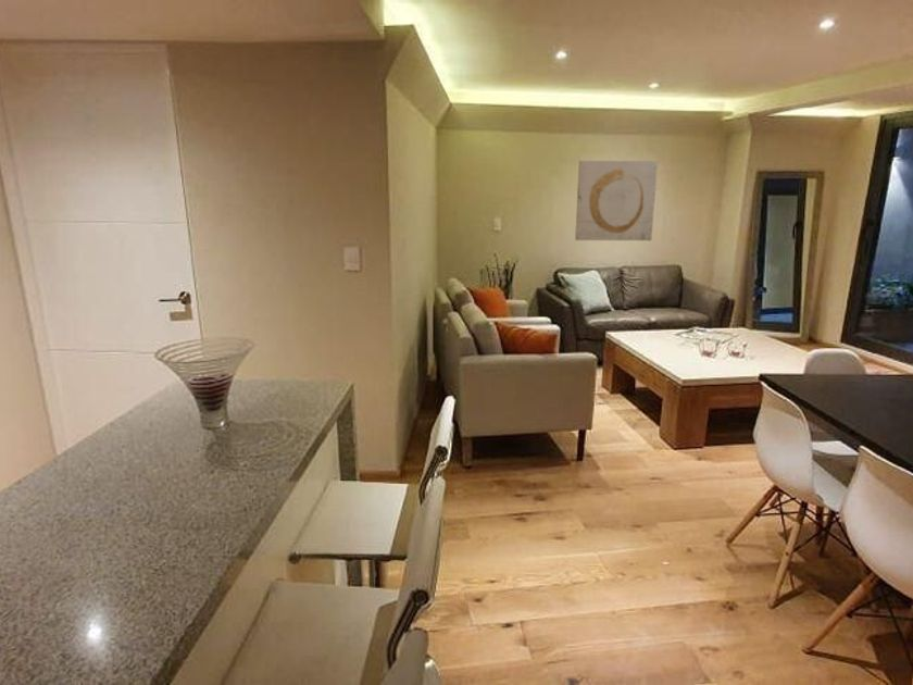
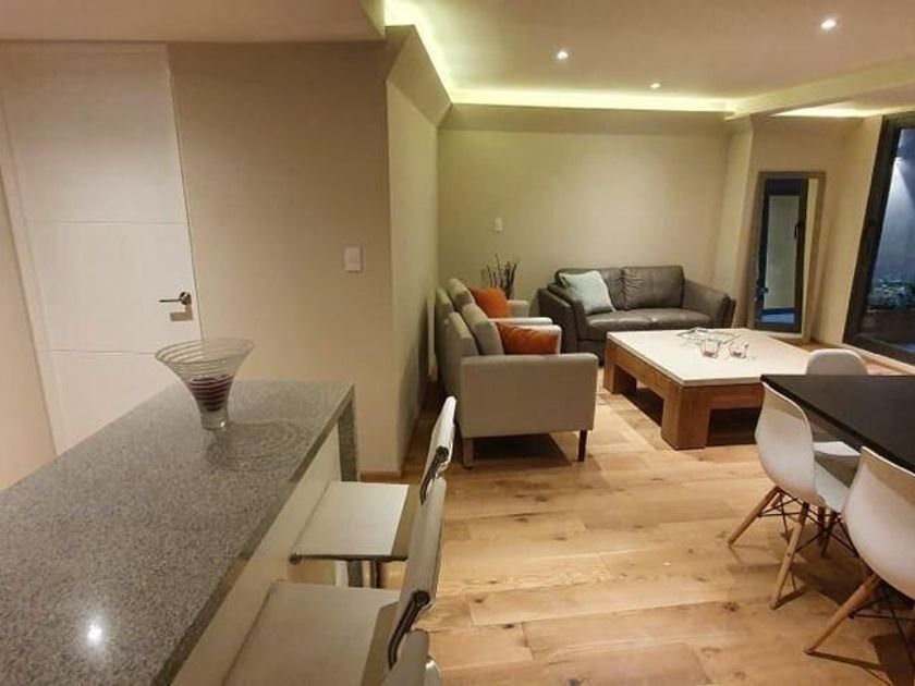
- wall art [574,160,659,241]
